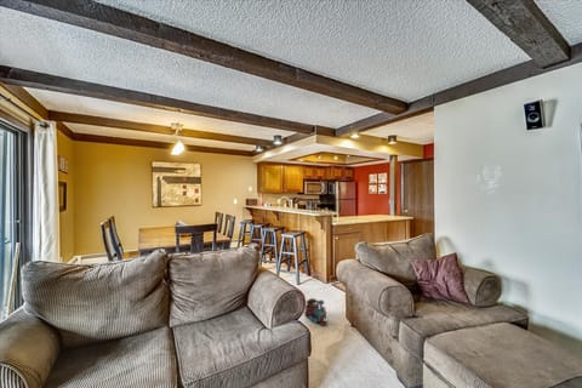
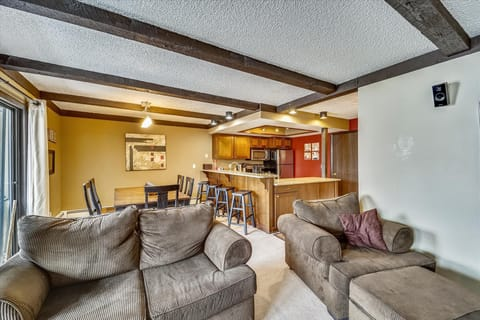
- toy train [303,297,329,327]
